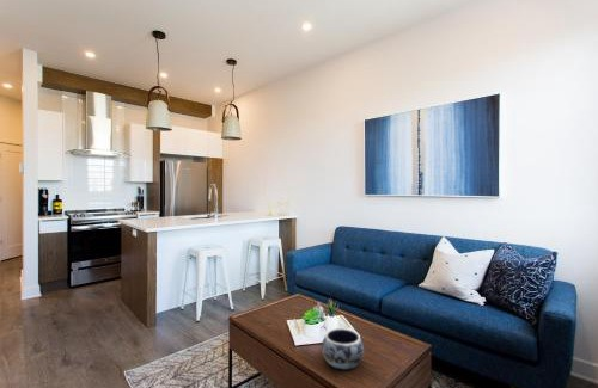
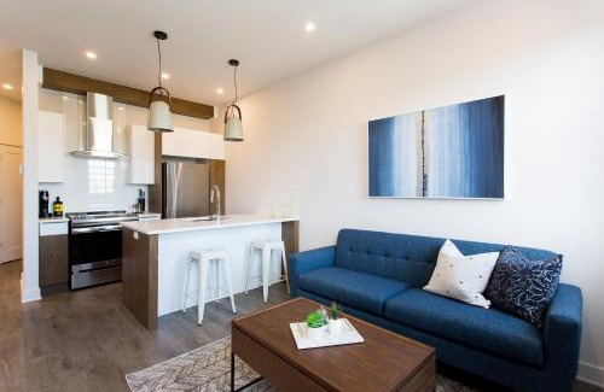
- decorative bowl [321,327,365,371]
